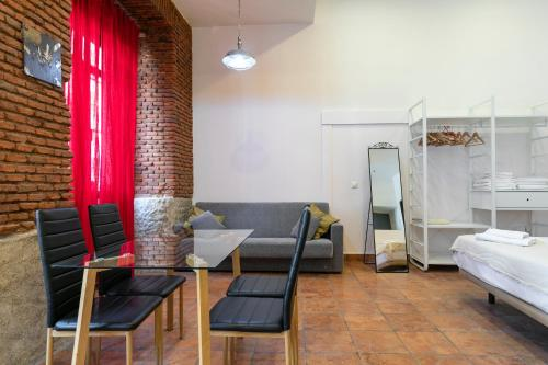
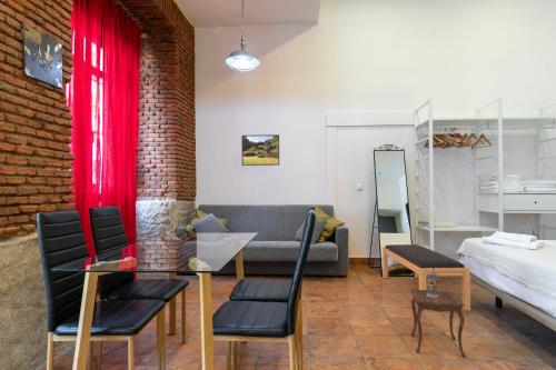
+ bench [381,243,471,311]
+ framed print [240,133,280,167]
+ side table [410,267,467,359]
